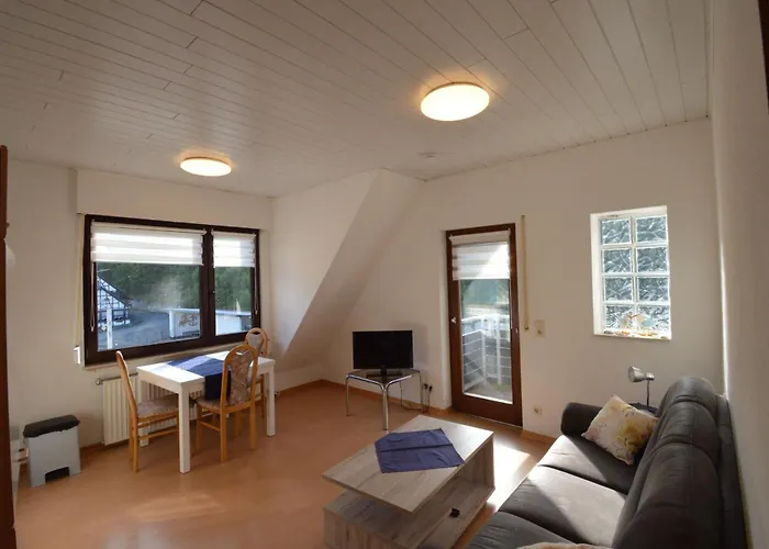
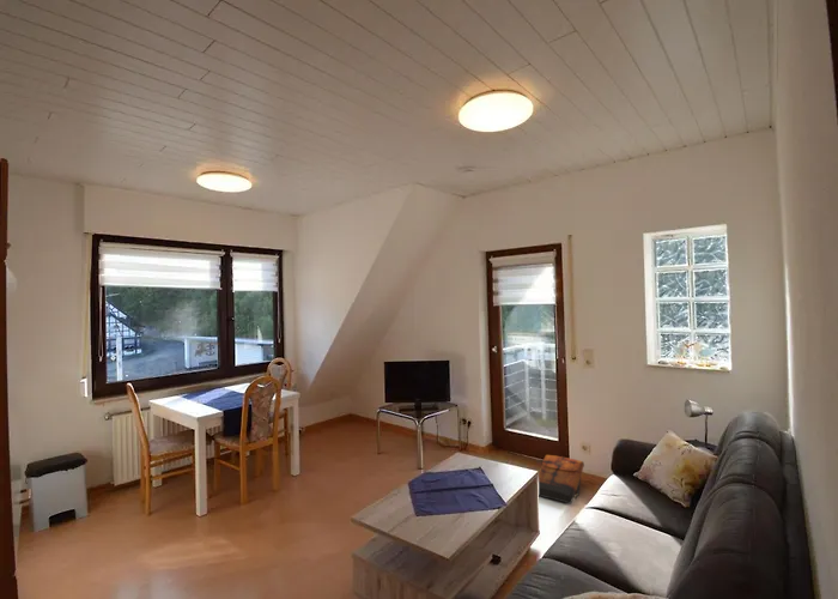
+ backpack [538,454,585,506]
